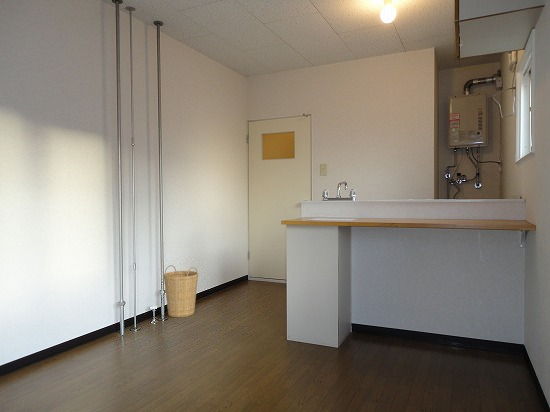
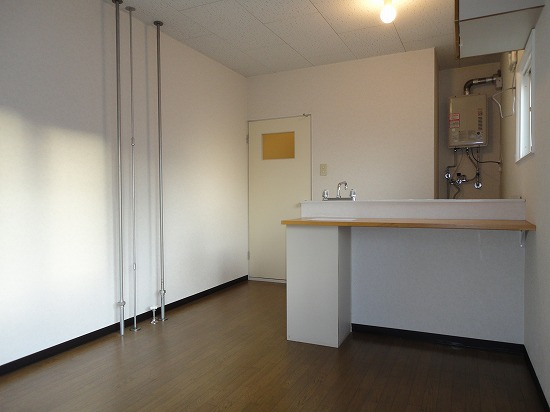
- basket [162,264,199,318]
